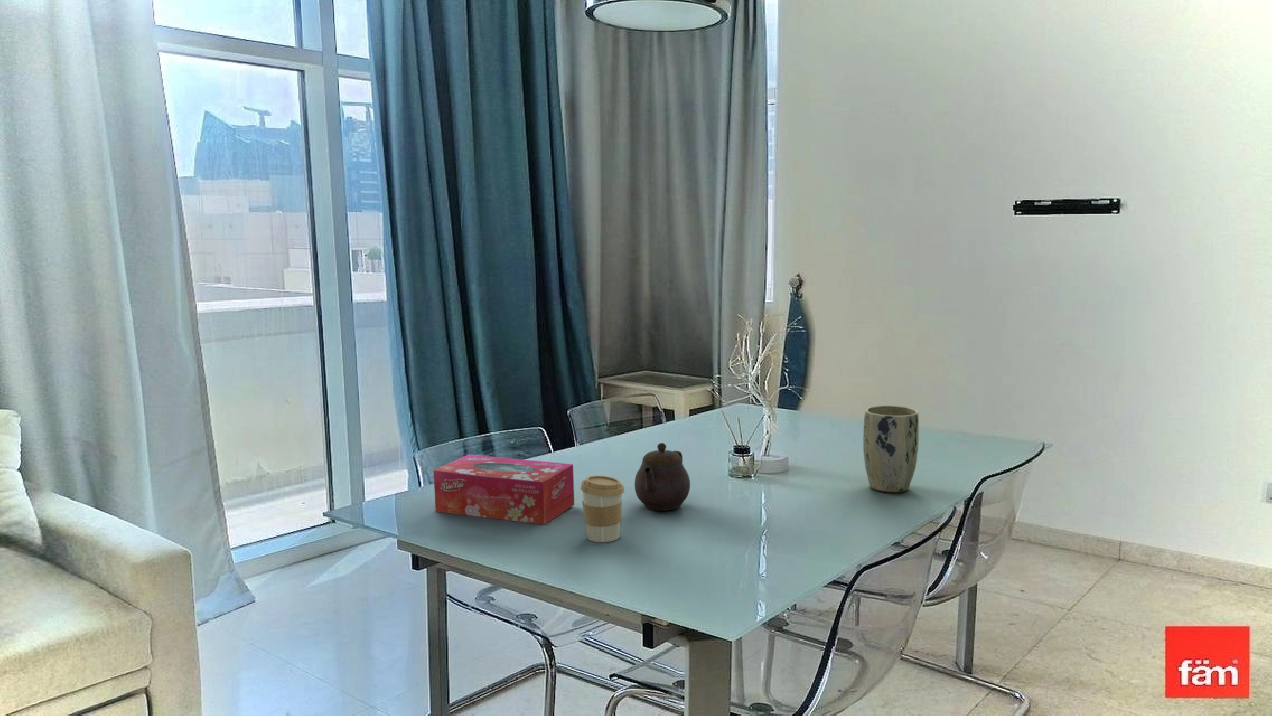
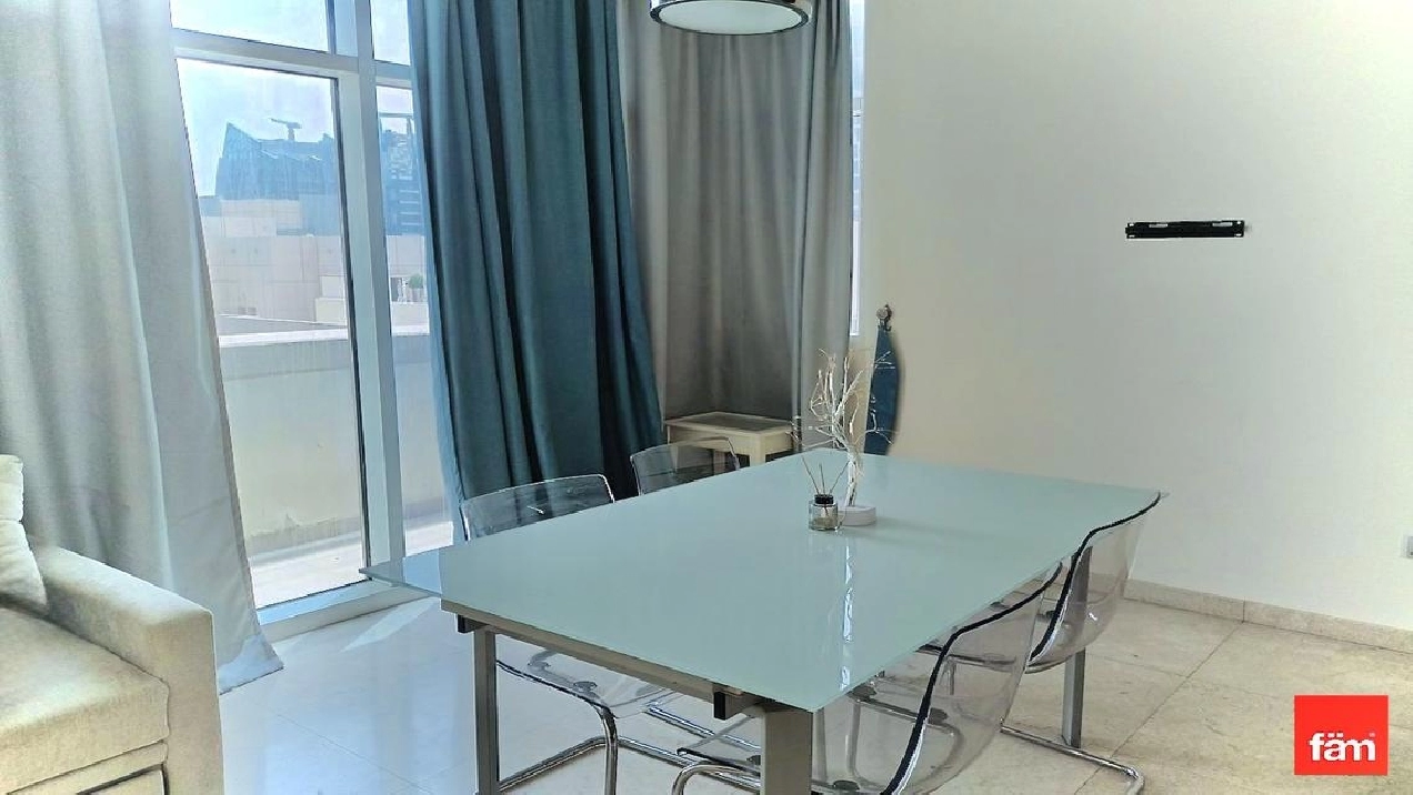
- teapot [634,442,691,512]
- tissue box [432,454,575,525]
- coffee cup [580,475,625,543]
- plant pot [862,405,920,493]
